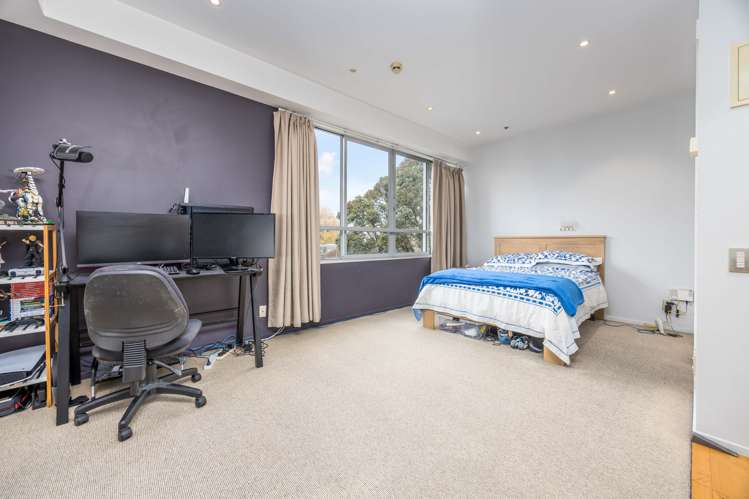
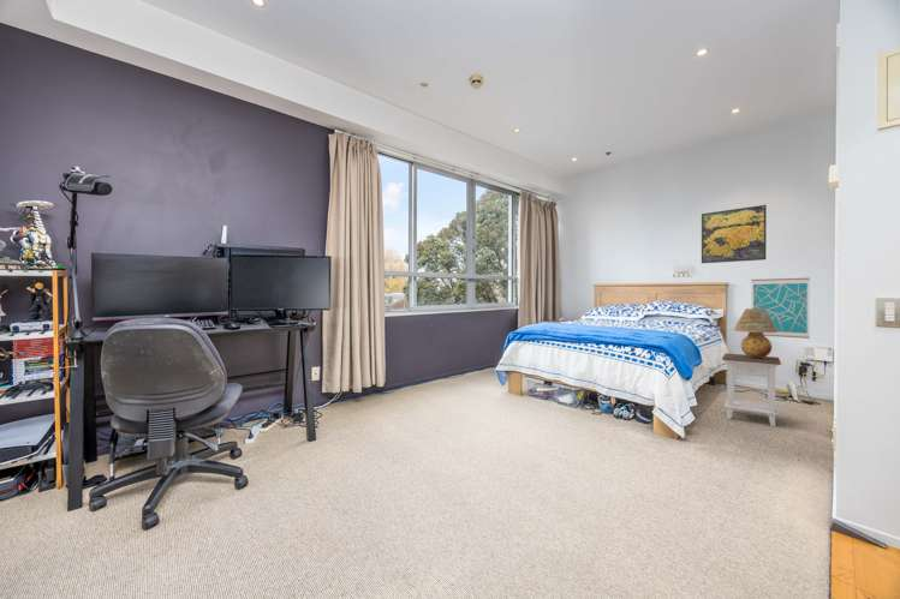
+ nightstand [721,352,782,427]
+ wall art [750,277,811,340]
+ table lamp [733,307,779,359]
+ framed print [701,204,768,264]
